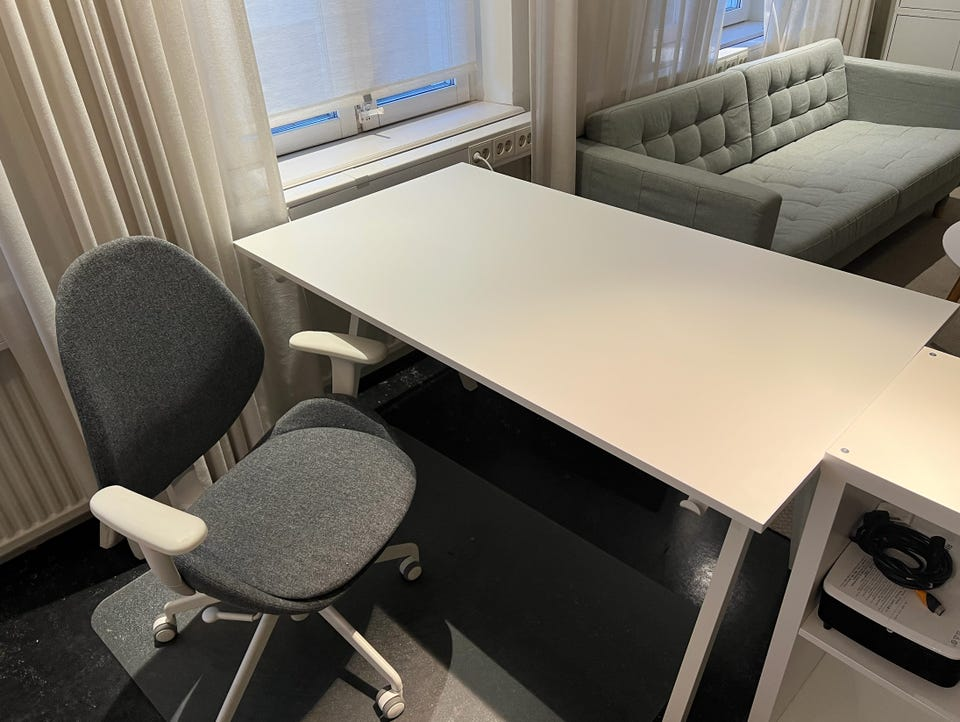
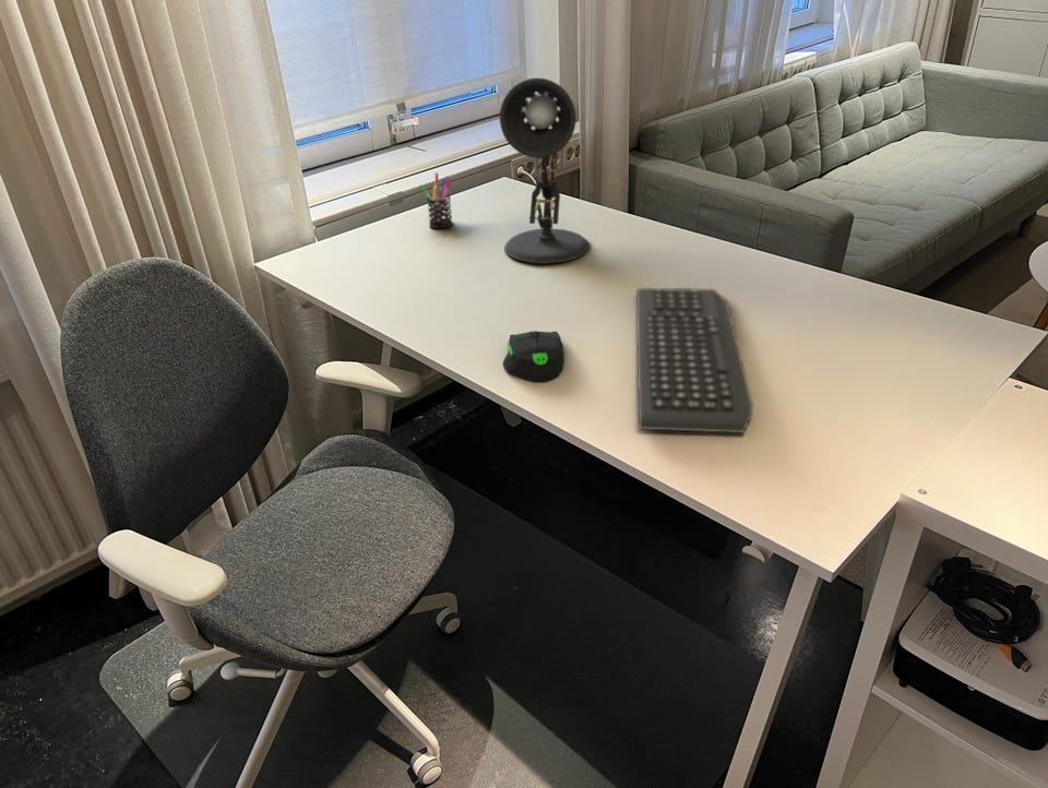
+ keyboard [635,287,754,434]
+ pen holder [418,171,454,229]
+ desk lamp [499,76,591,264]
+ computer mouse [502,330,565,382]
